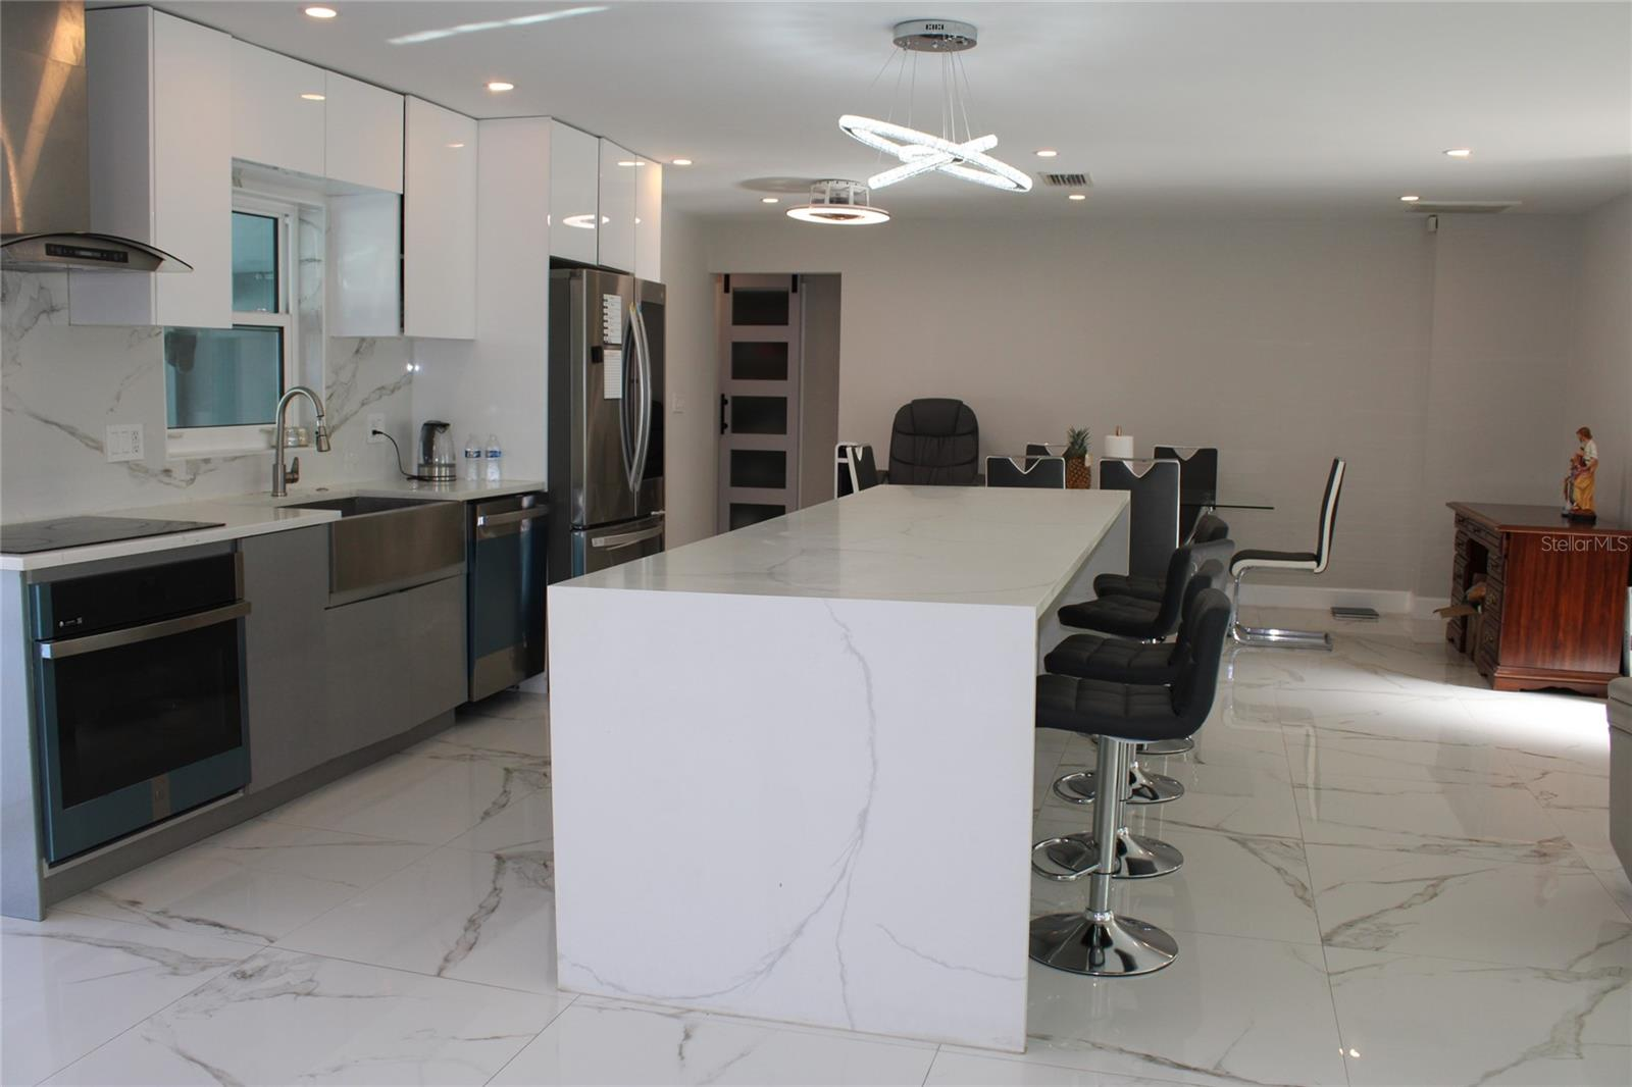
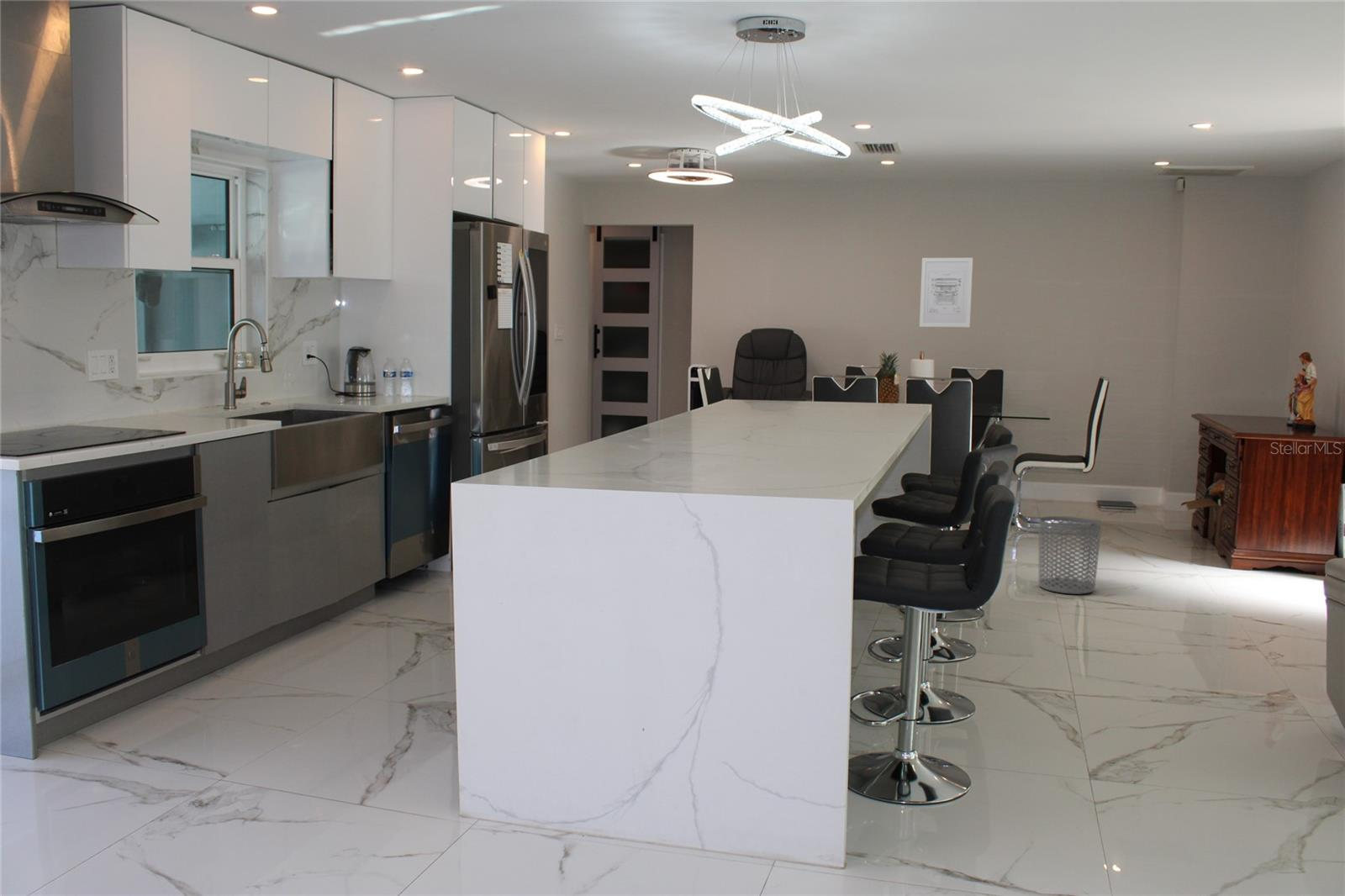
+ wall art [919,257,973,328]
+ waste bin [1037,515,1102,595]
